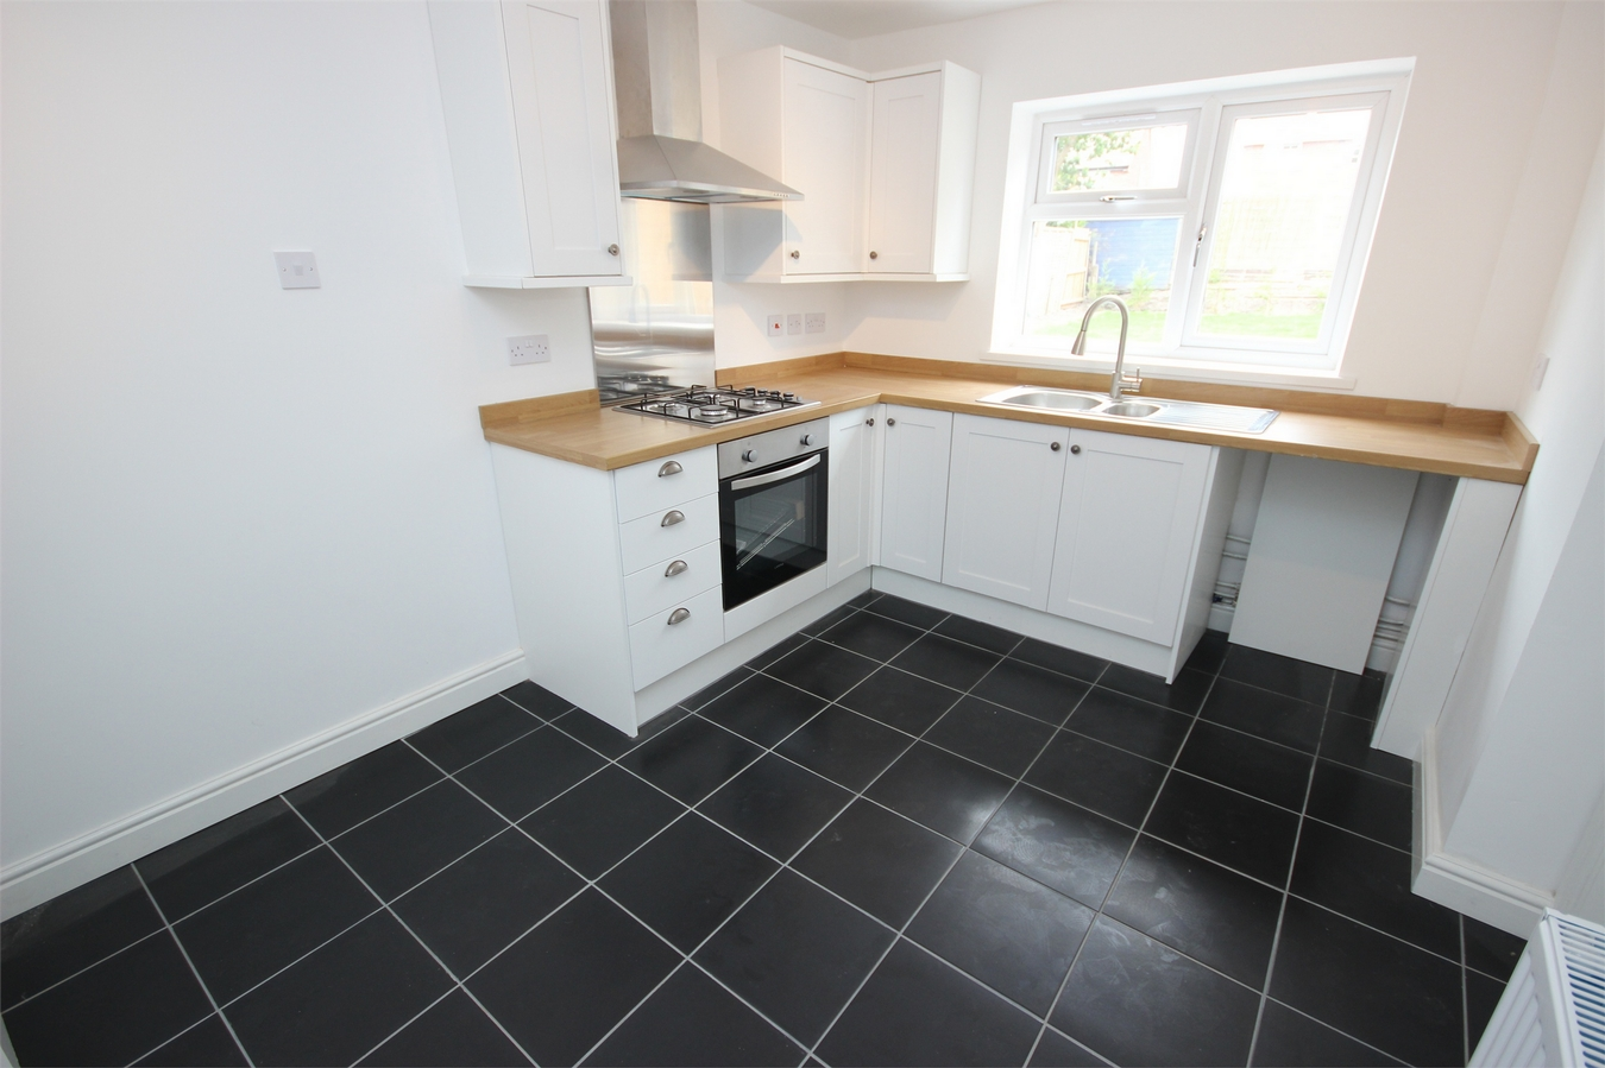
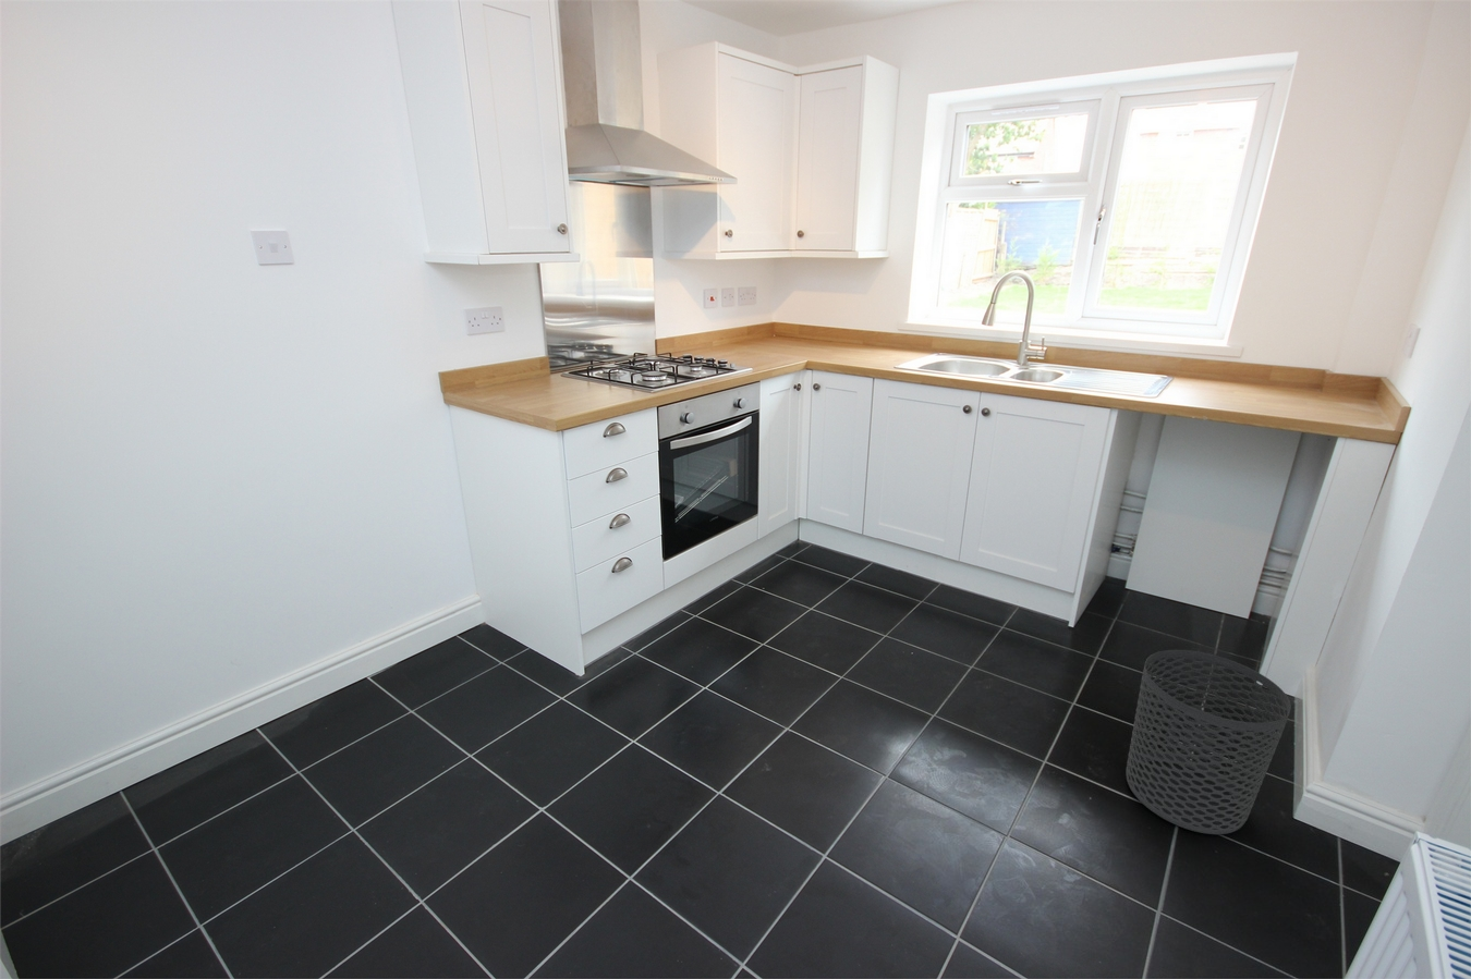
+ waste bin [1126,649,1292,835]
